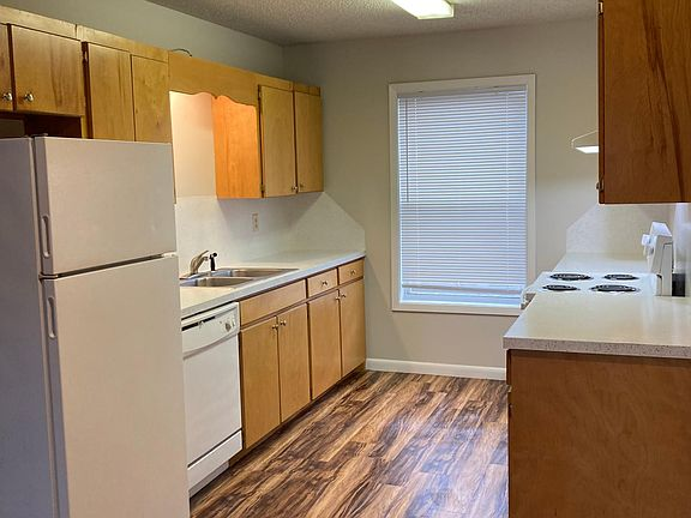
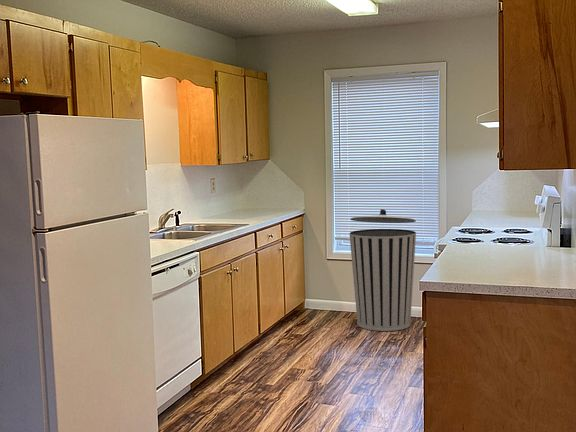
+ trash can [348,208,417,332]
